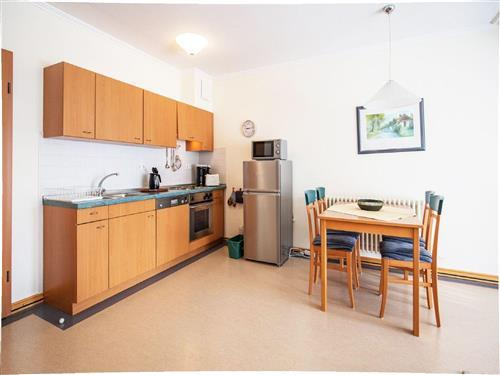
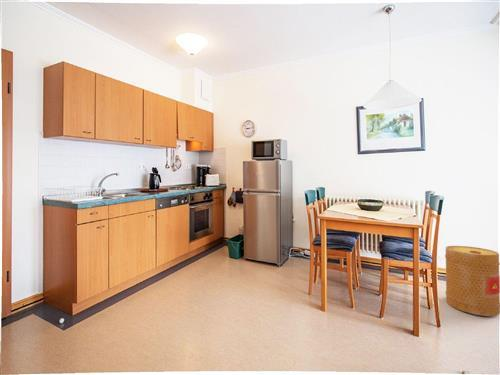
+ basket [444,245,500,317]
